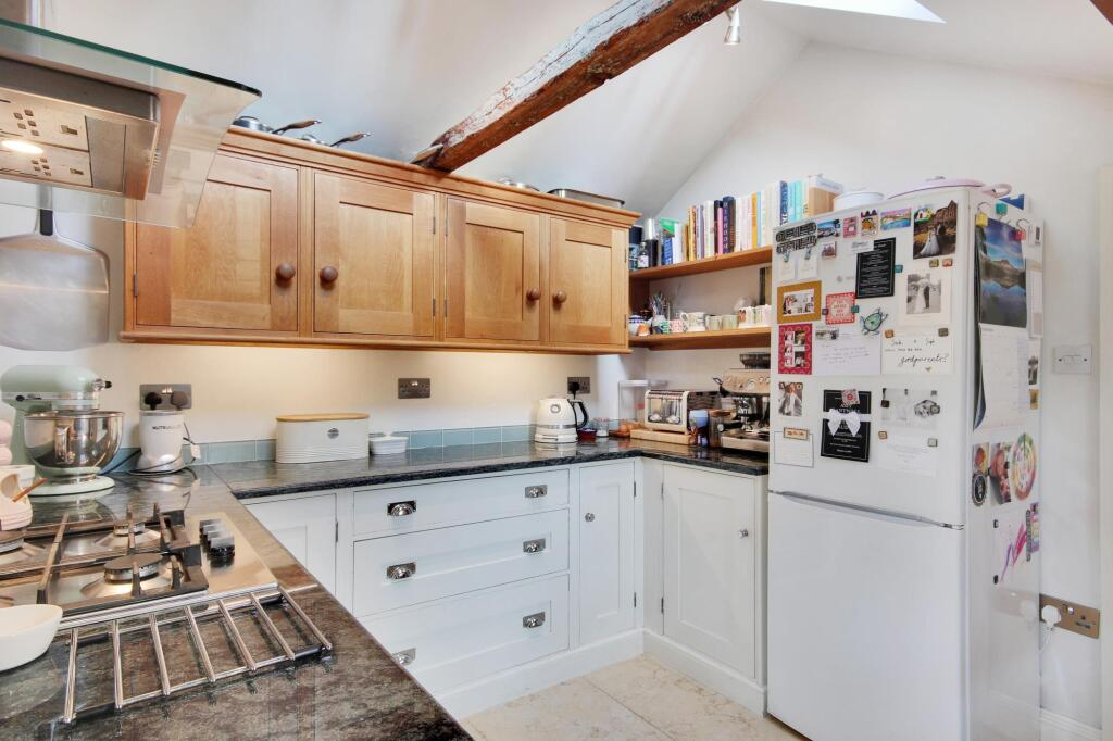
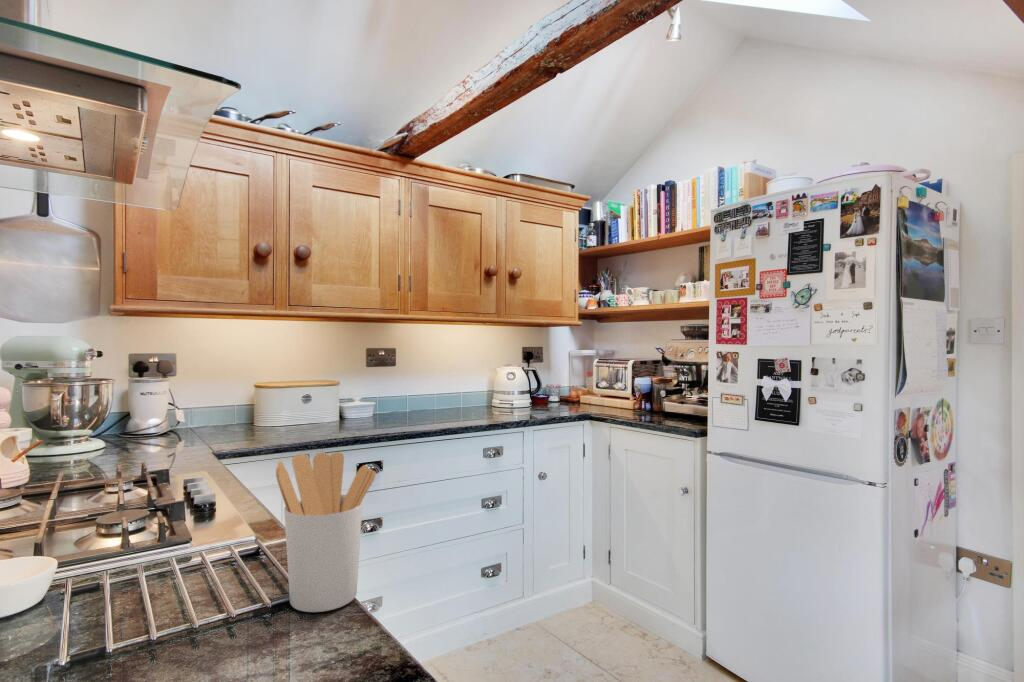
+ utensil holder [275,451,377,613]
